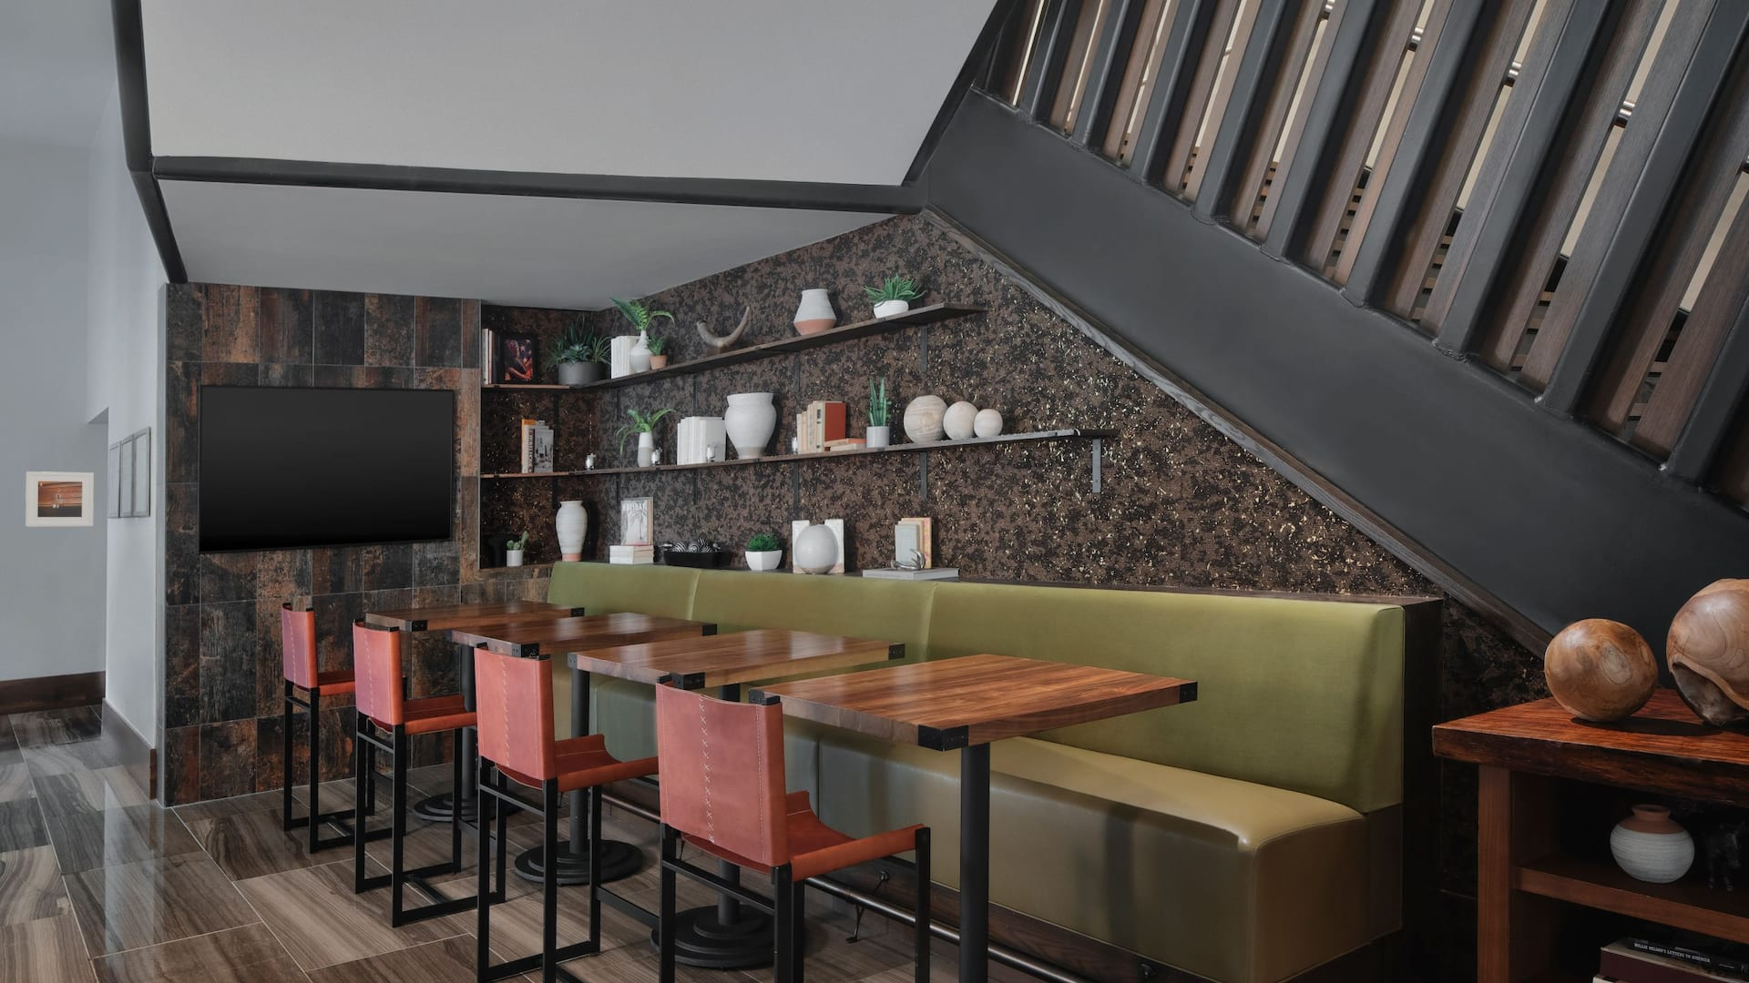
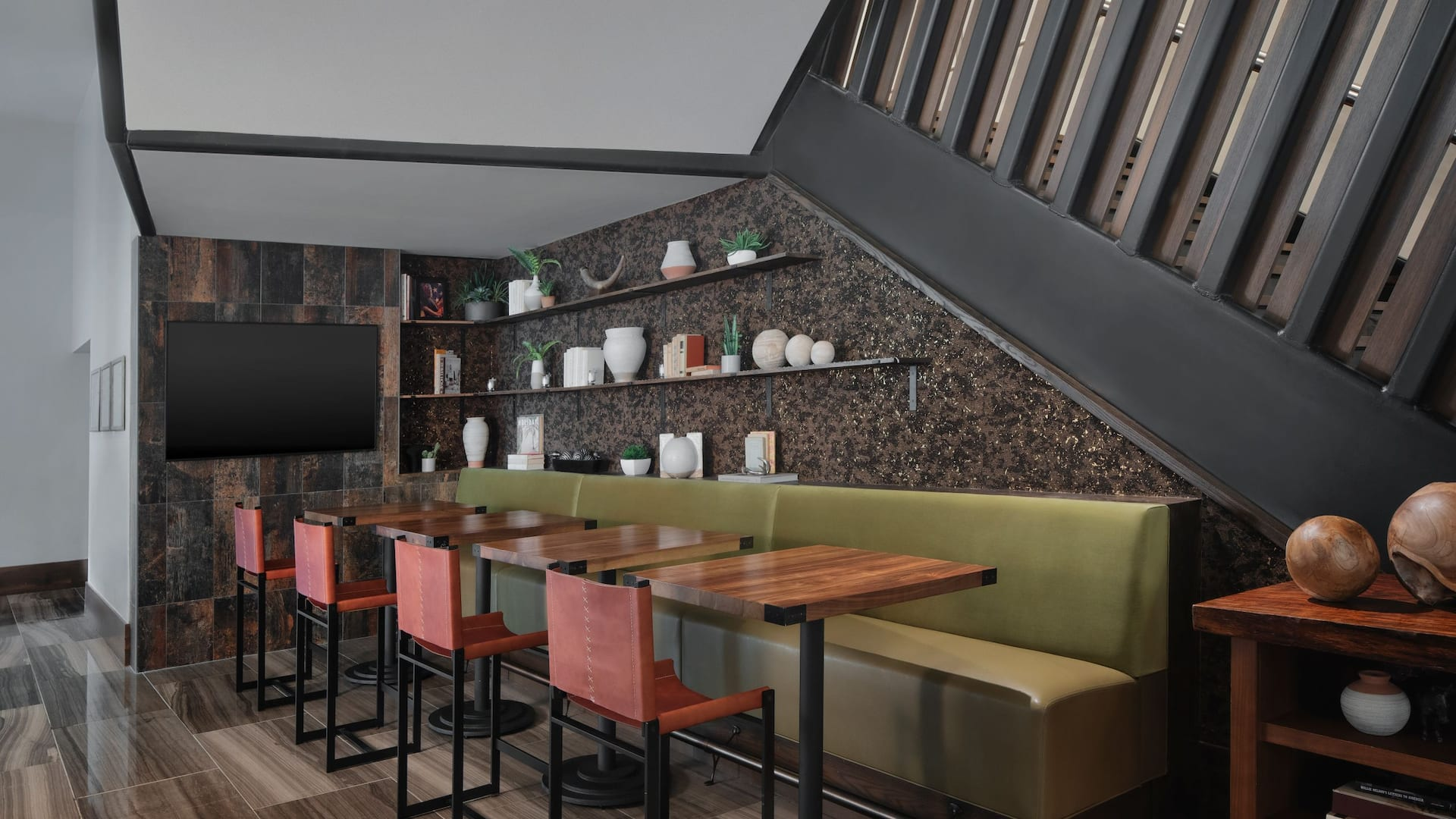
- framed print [24,470,95,527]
